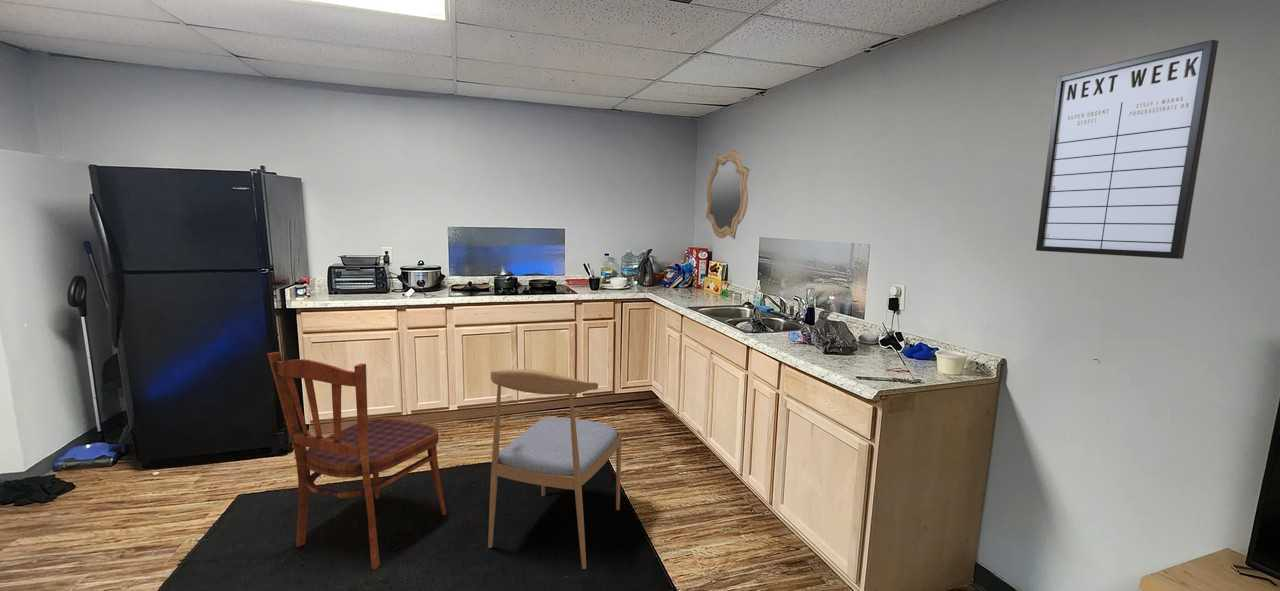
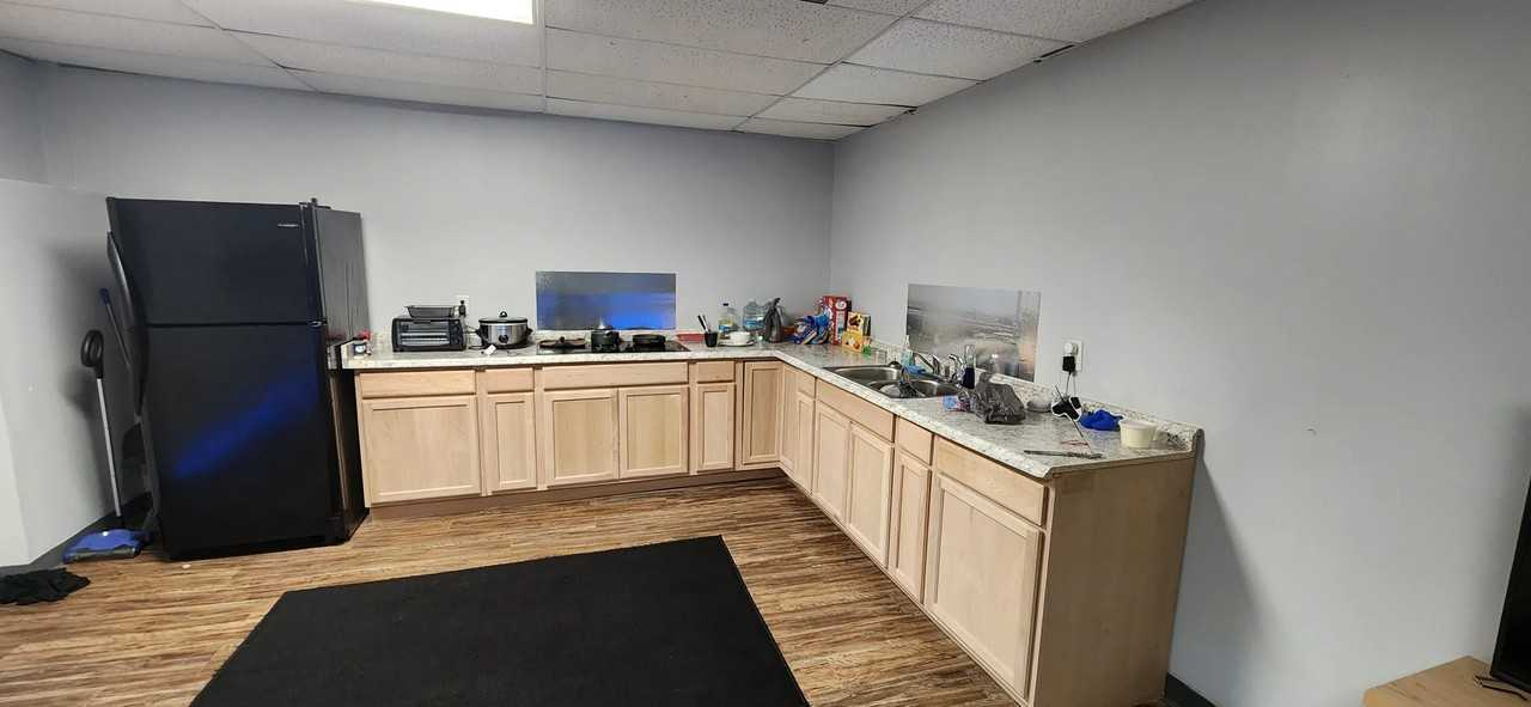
- writing board [1035,39,1219,260]
- mirror [705,149,750,240]
- dining chair [266,351,447,570]
- dining chair [487,368,623,570]
